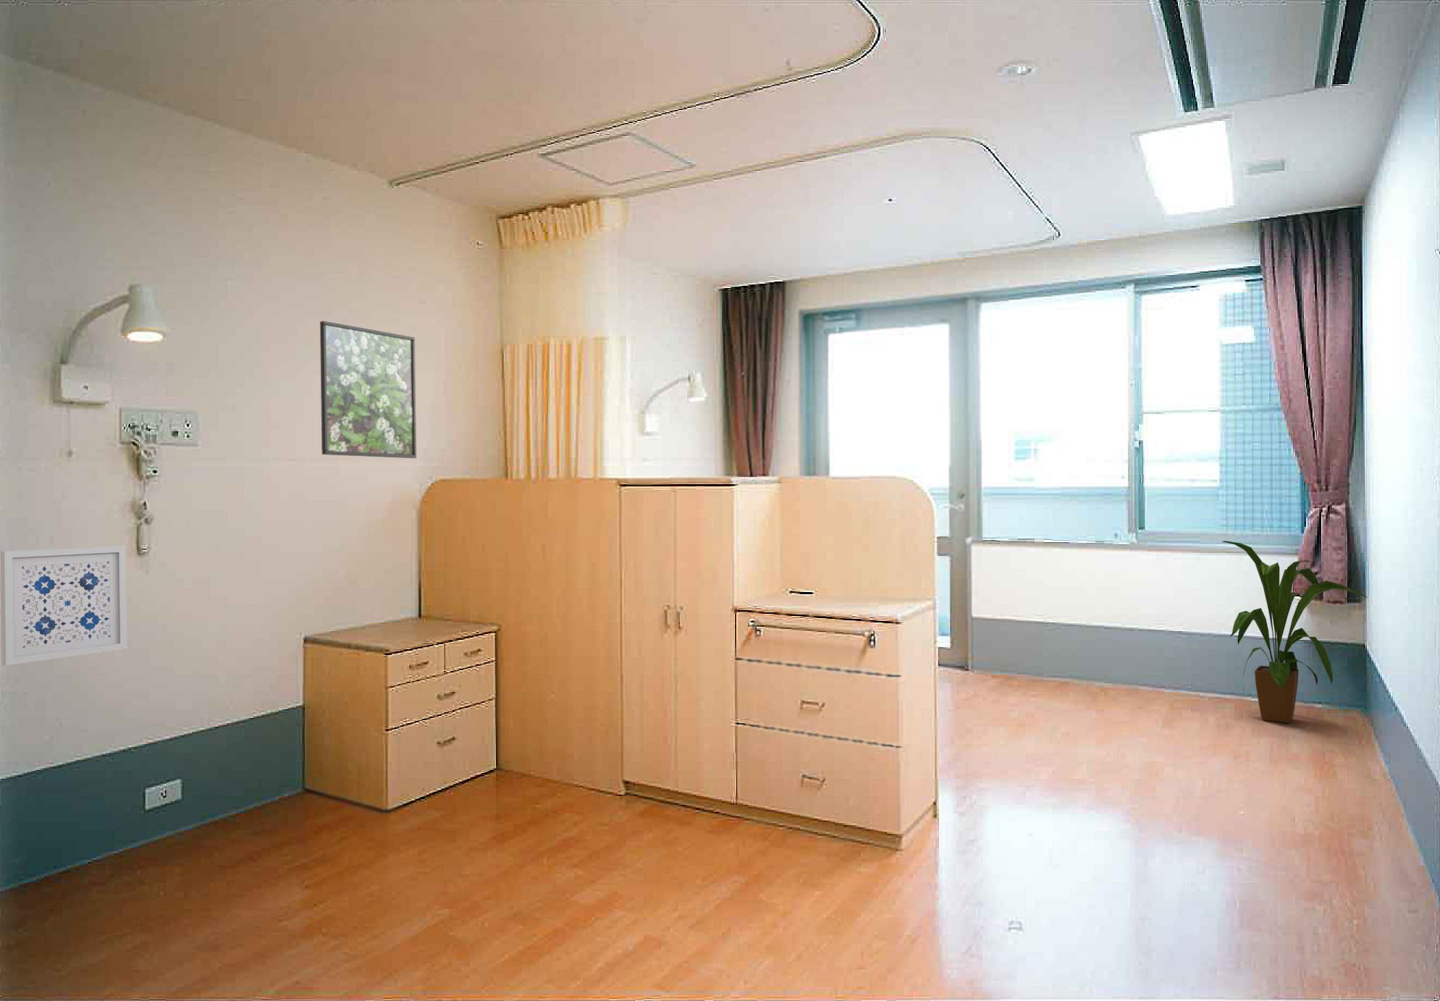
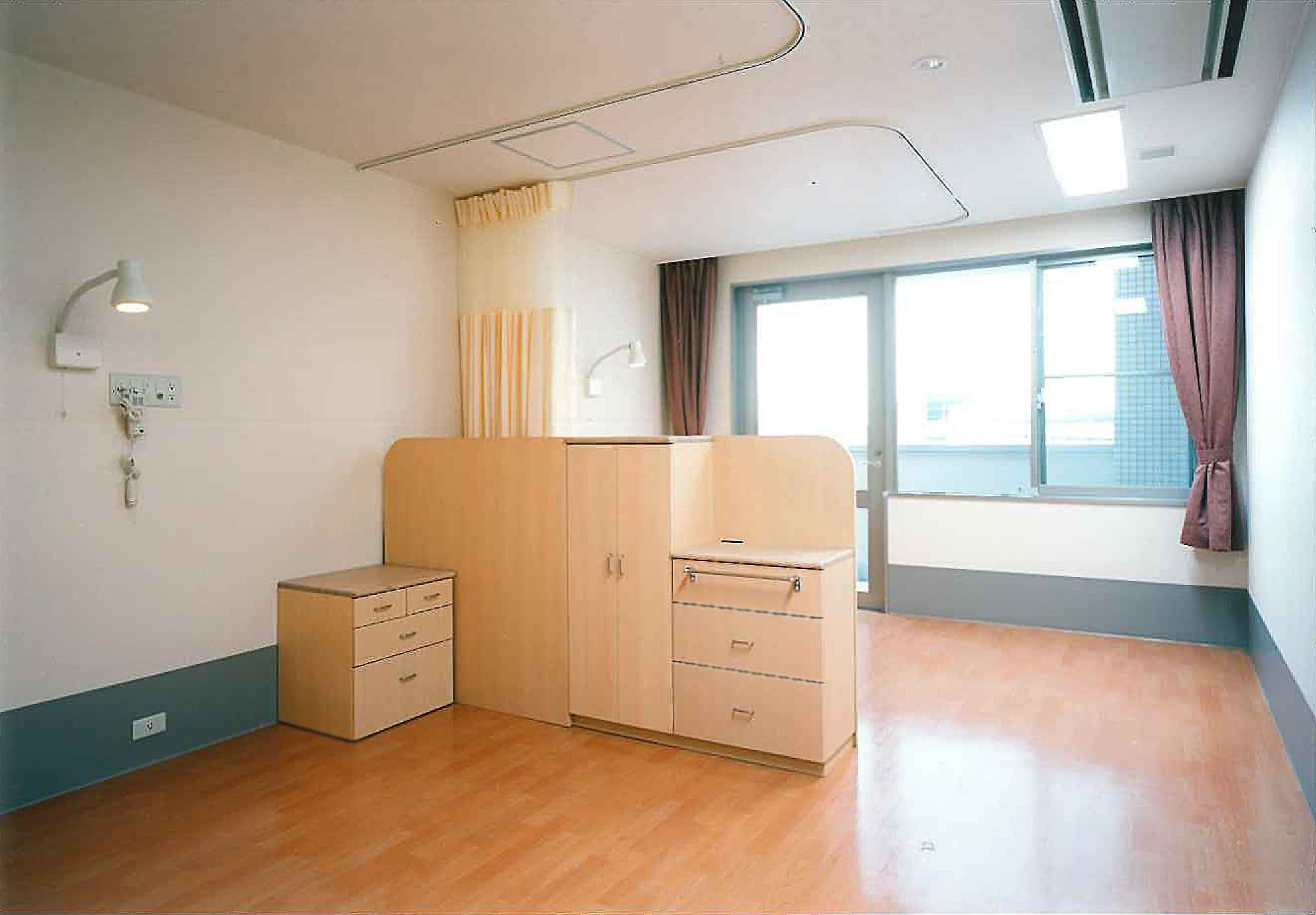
- house plant [1221,540,1368,724]
- wall art [0,545,128,666]
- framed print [320,319,417,458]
